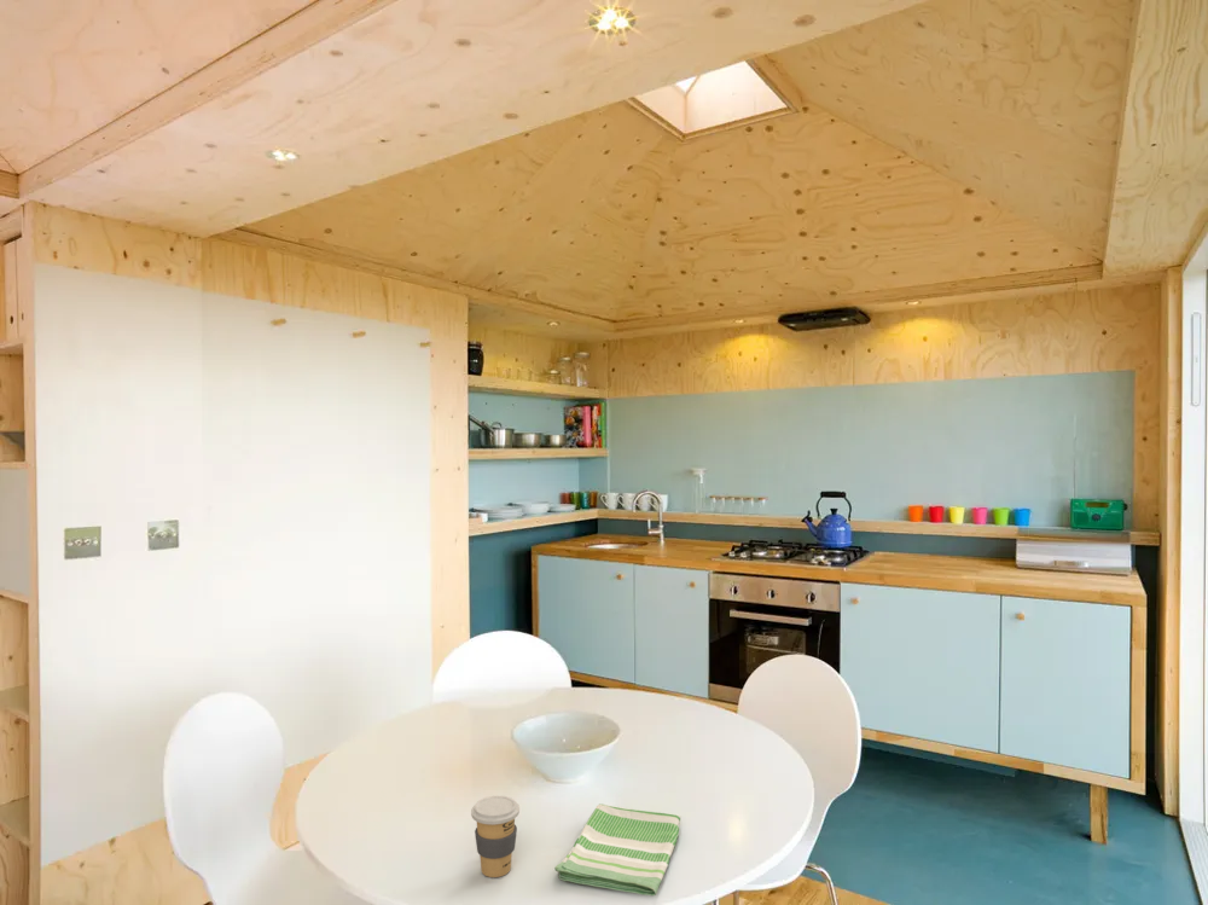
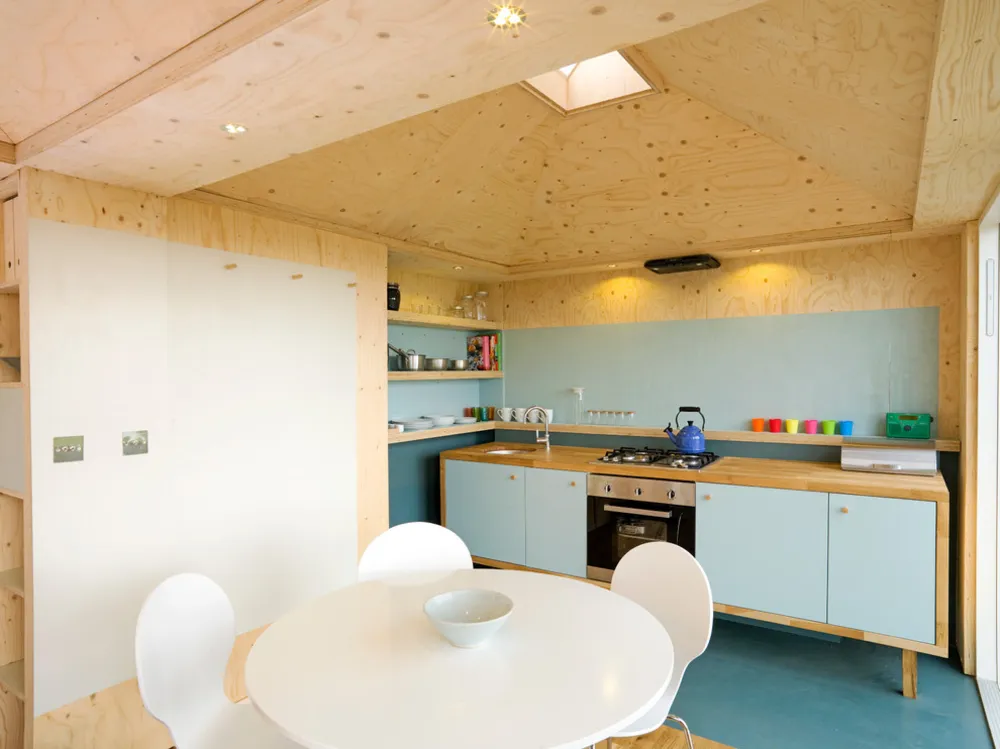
- dish towel [553,802,683,897]
- coffee cup [470,795,521,878]
